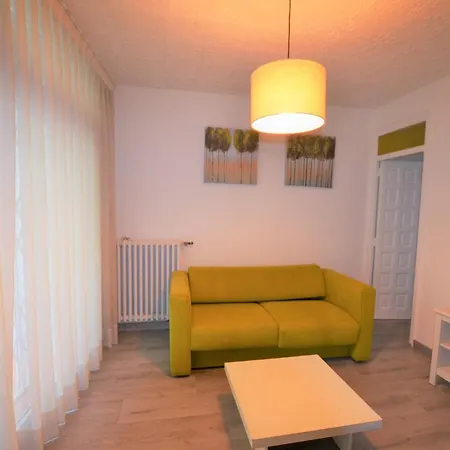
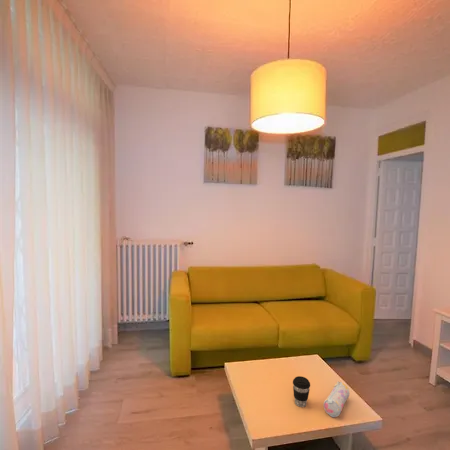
+ coffee cup [292,375,311,408]
+ pencil case [323,381,351,418]
